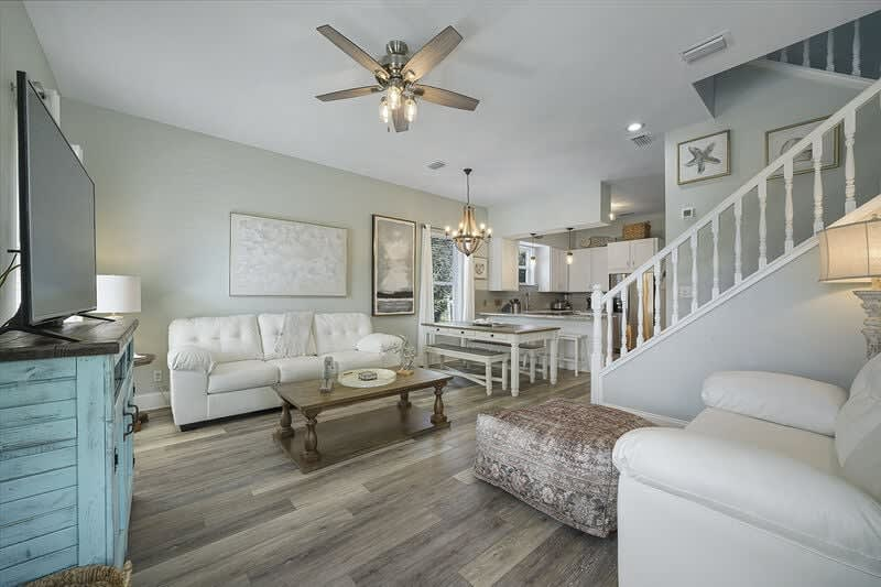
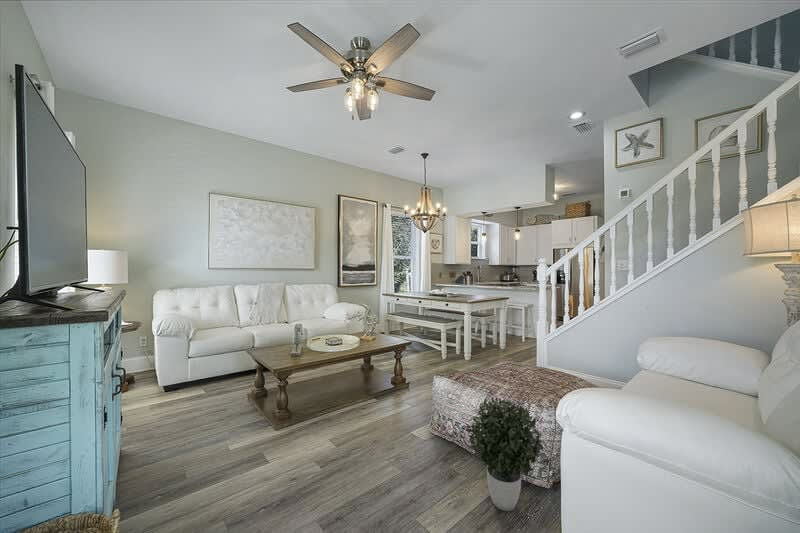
+ potted plant [464,396,545,512]
